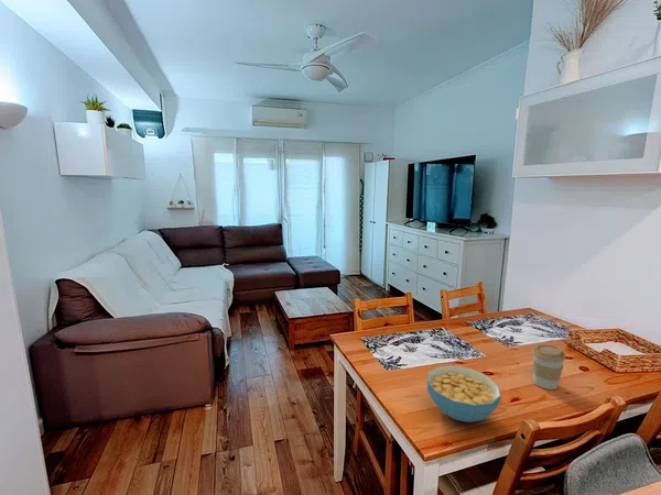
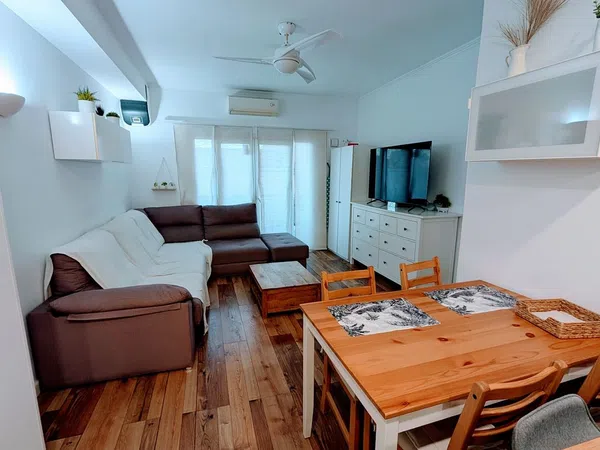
- coffee cup [531,343,566,391]
- cereal bowl [426,364,502,424]
